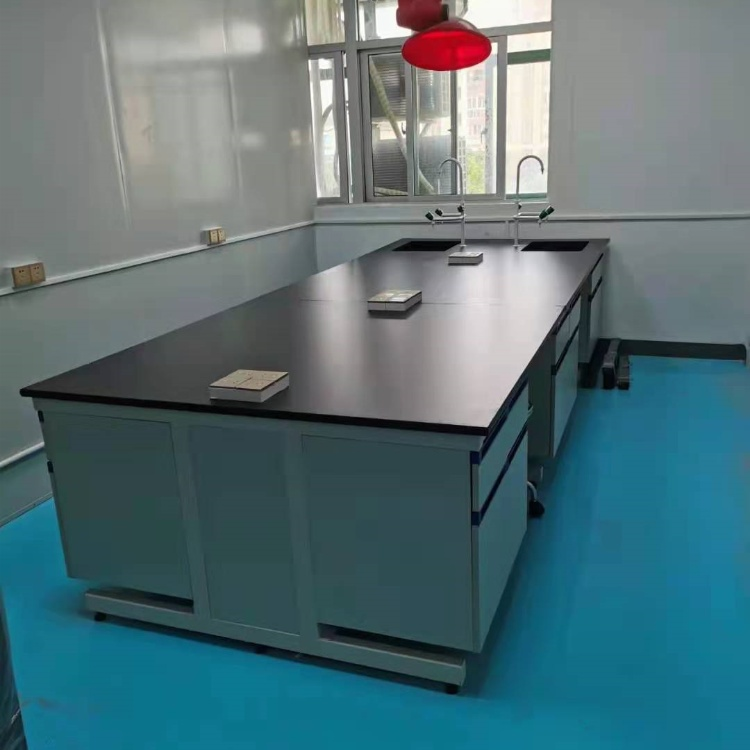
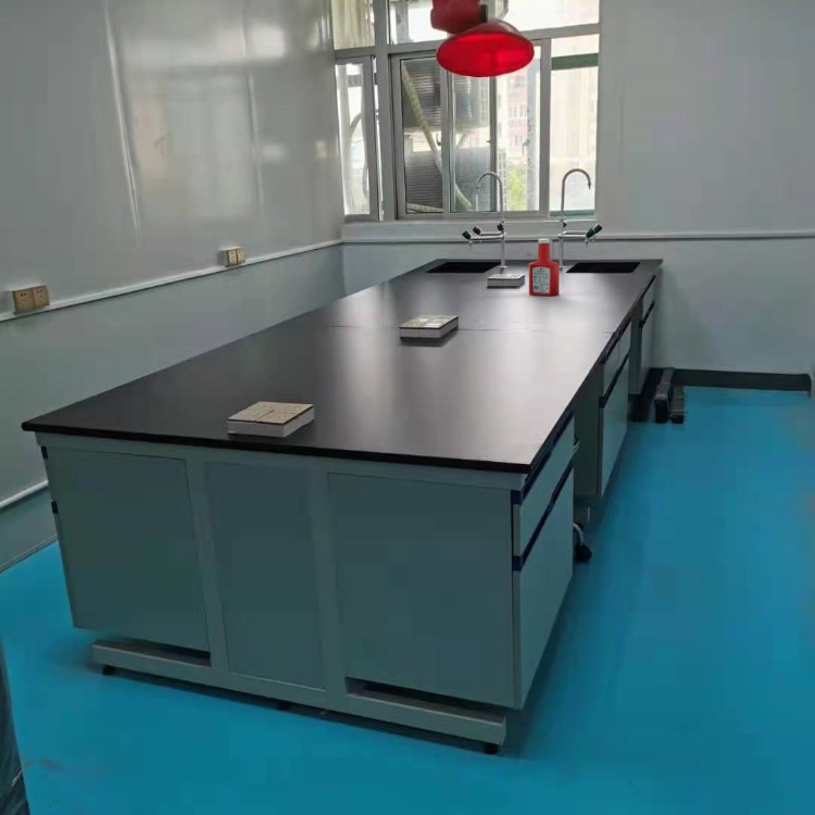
+ soap bottle [528,238,561,297]
